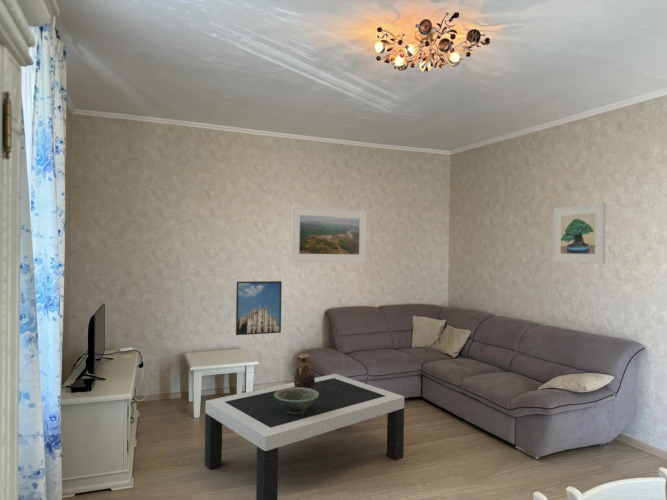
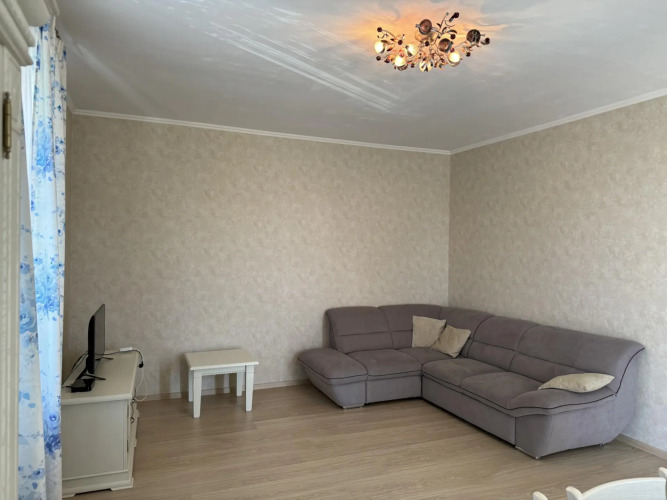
- coffee table [204,373,405,500]
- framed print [290,205,368,263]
- vase [293,352,316,390]
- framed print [552,202,607,264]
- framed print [235,280,283,336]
- decorative bowl [274,387,319,414]
